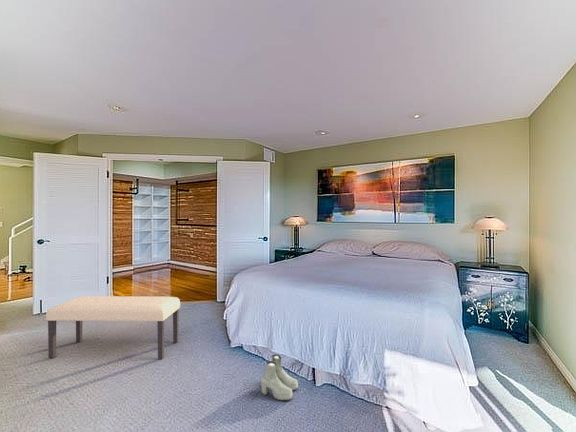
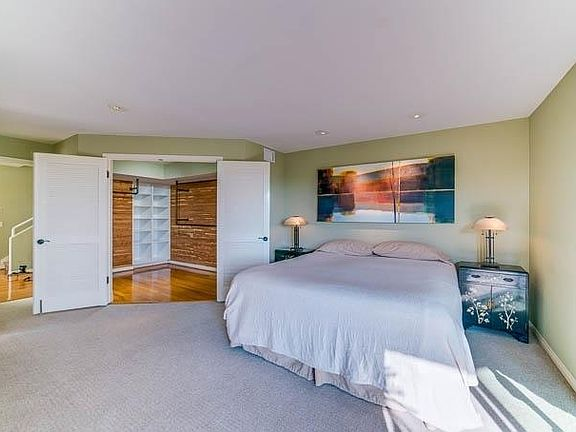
- bench [45,295,181,360]
- boots [260,353,299,401]
